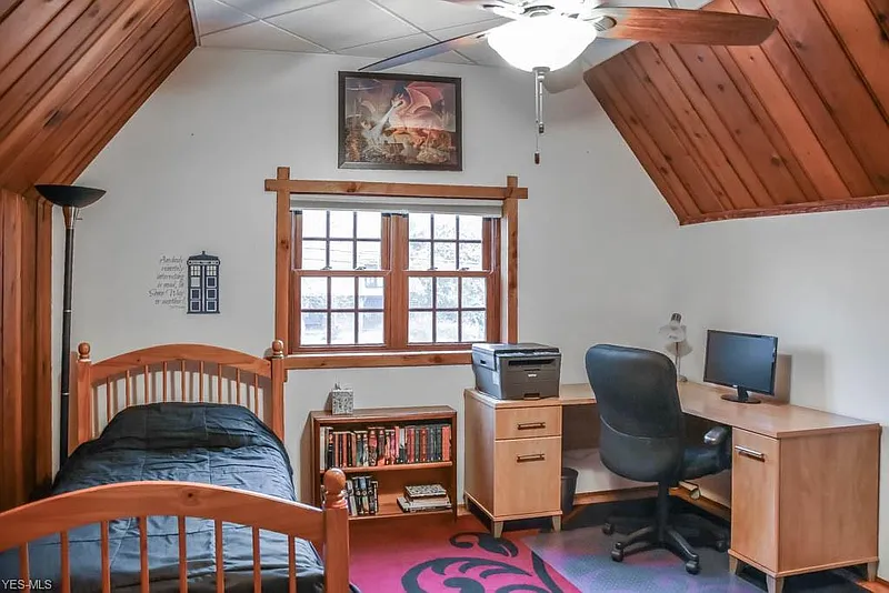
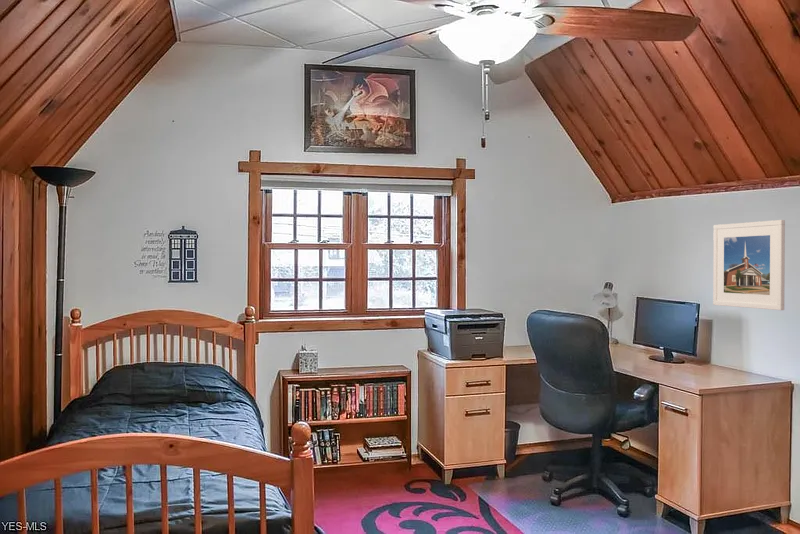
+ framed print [712,219,786,311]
